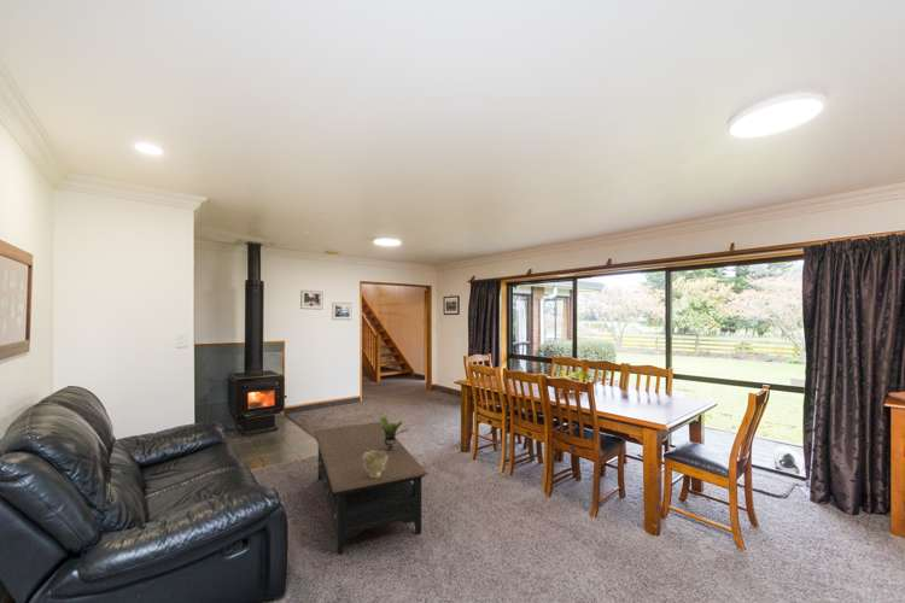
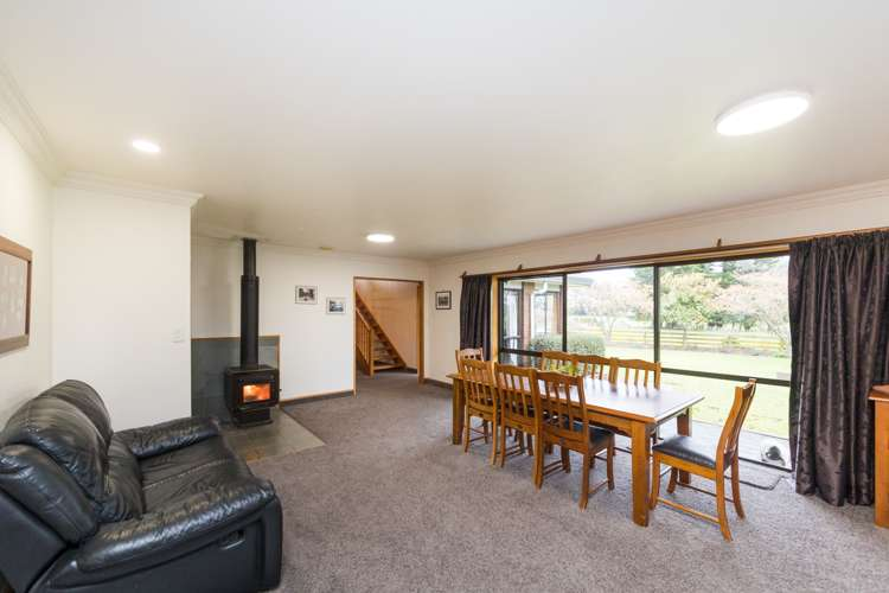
- potted plant [378,416,410,451]
- coffee table [313,421,430,556]
- decorative bowl [363,451,387,478]
